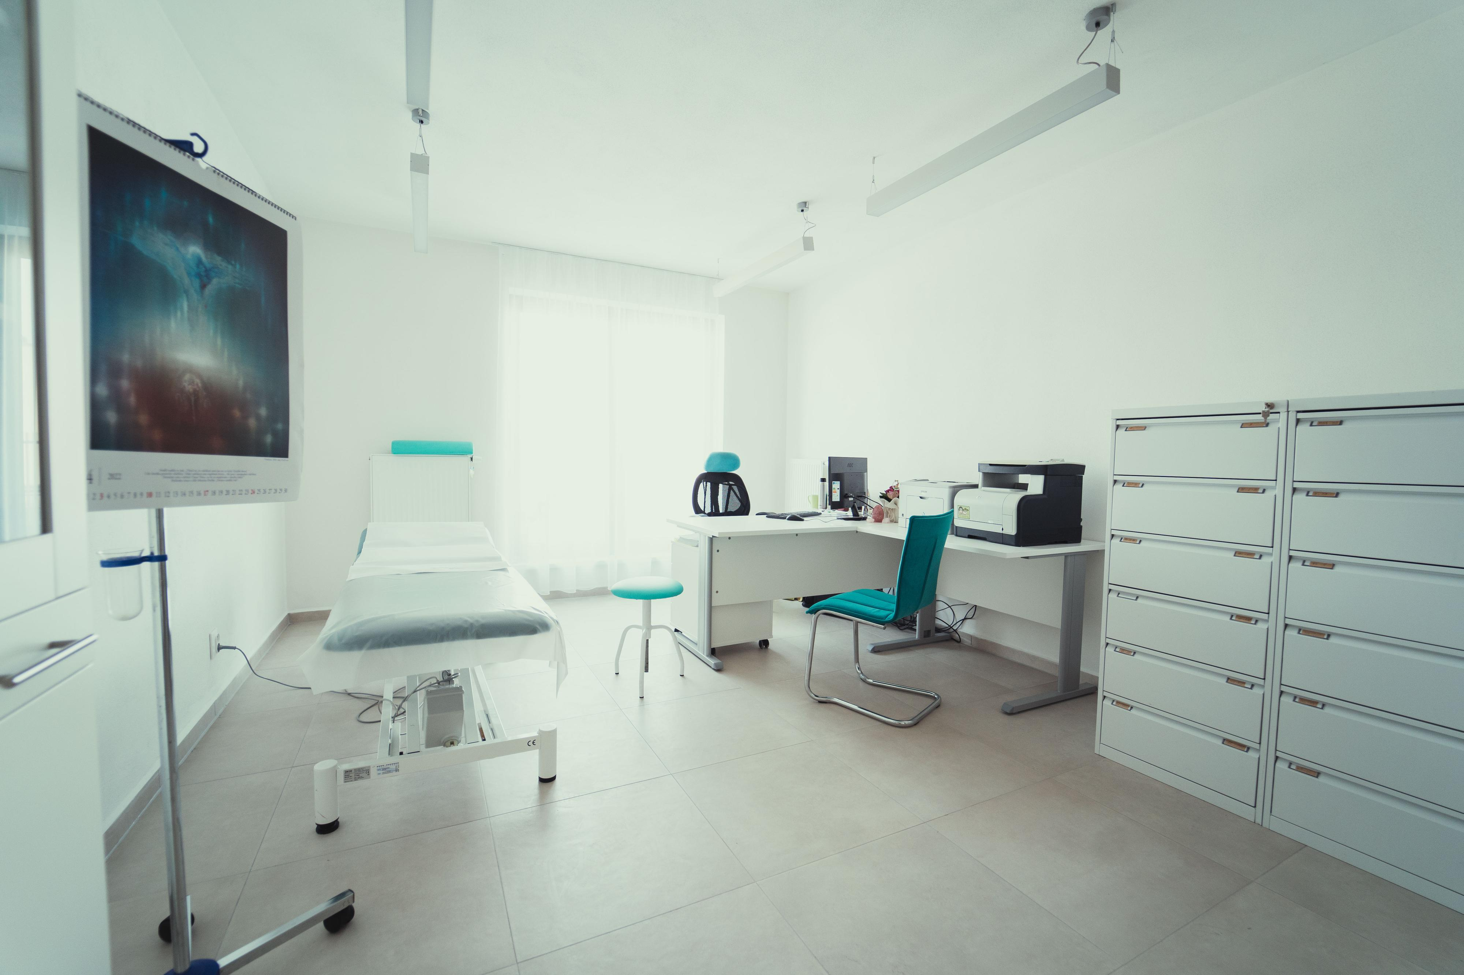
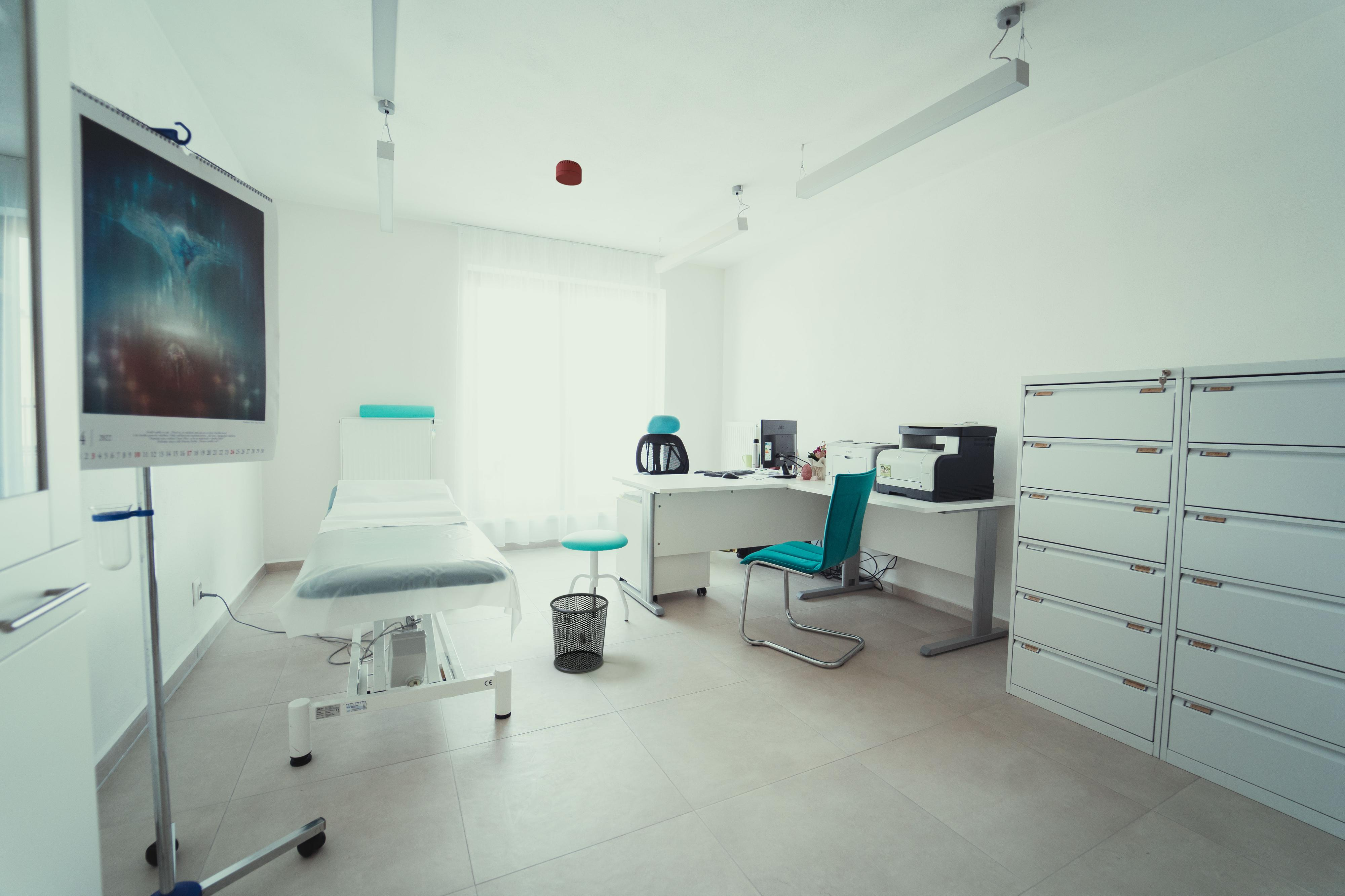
+ smoke detector [555,160,582,186]
+ waste bin [549,593,609,673]
